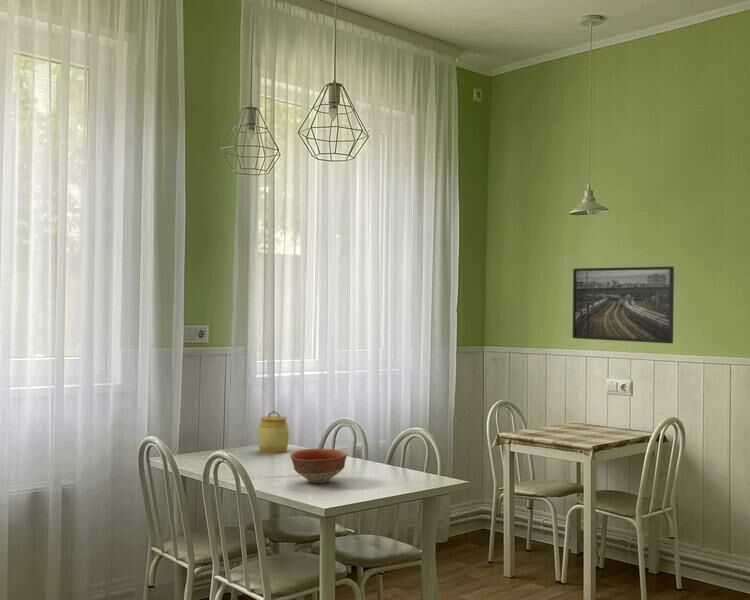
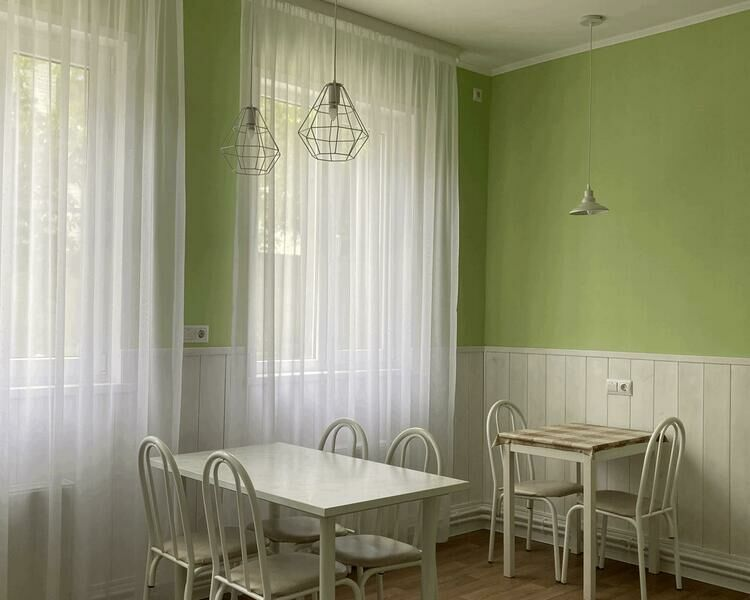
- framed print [572,266,675,344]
- bowl [289,448,348,484]
- jar [257,410,290,454]
